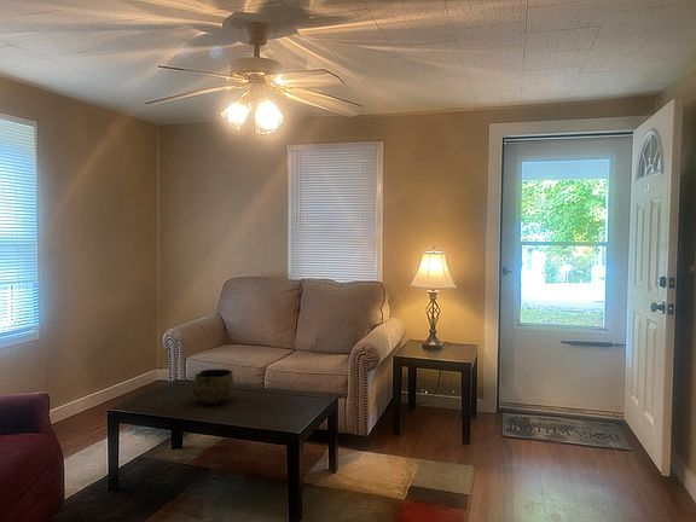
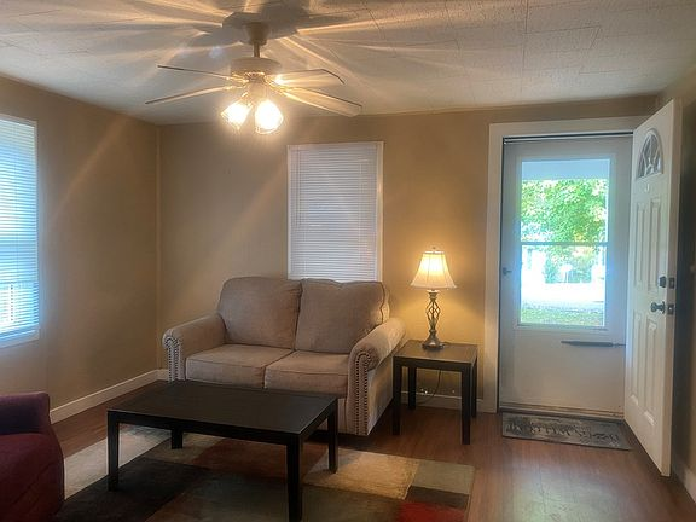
- decorative bowl [191,367,237,405]
